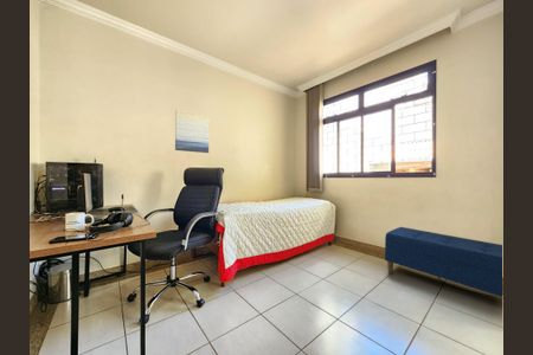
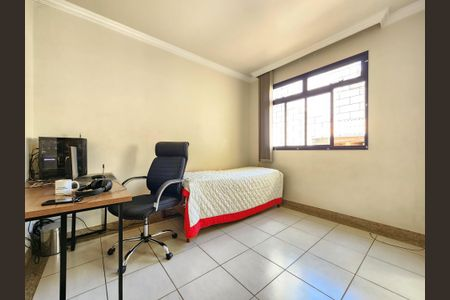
- wall art [174,109,210,154]
- bench [384,226,503,298]
